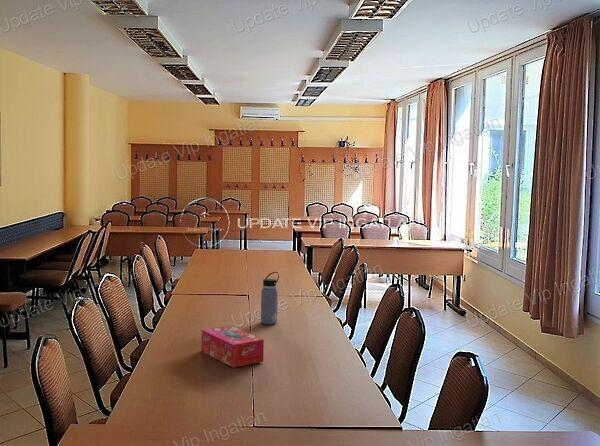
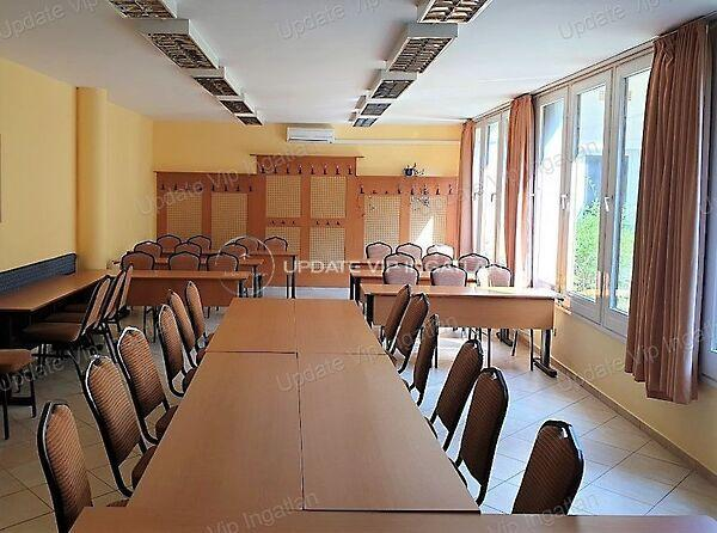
- water bottle [260,271,280,325]
- tissue box [200,325,265,369]
